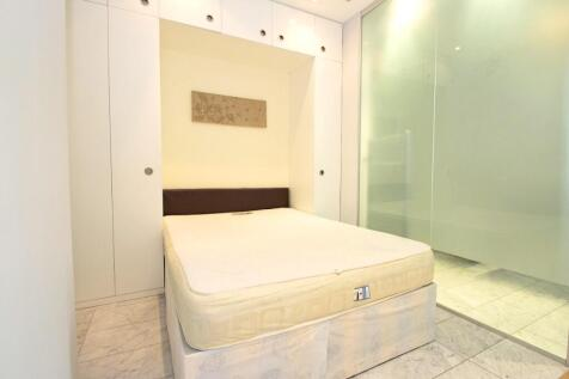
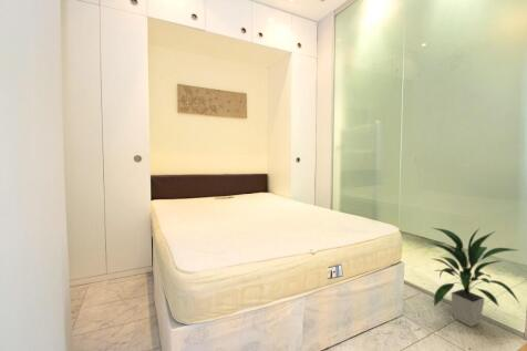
+ indoor plant [427,226,520,328]
